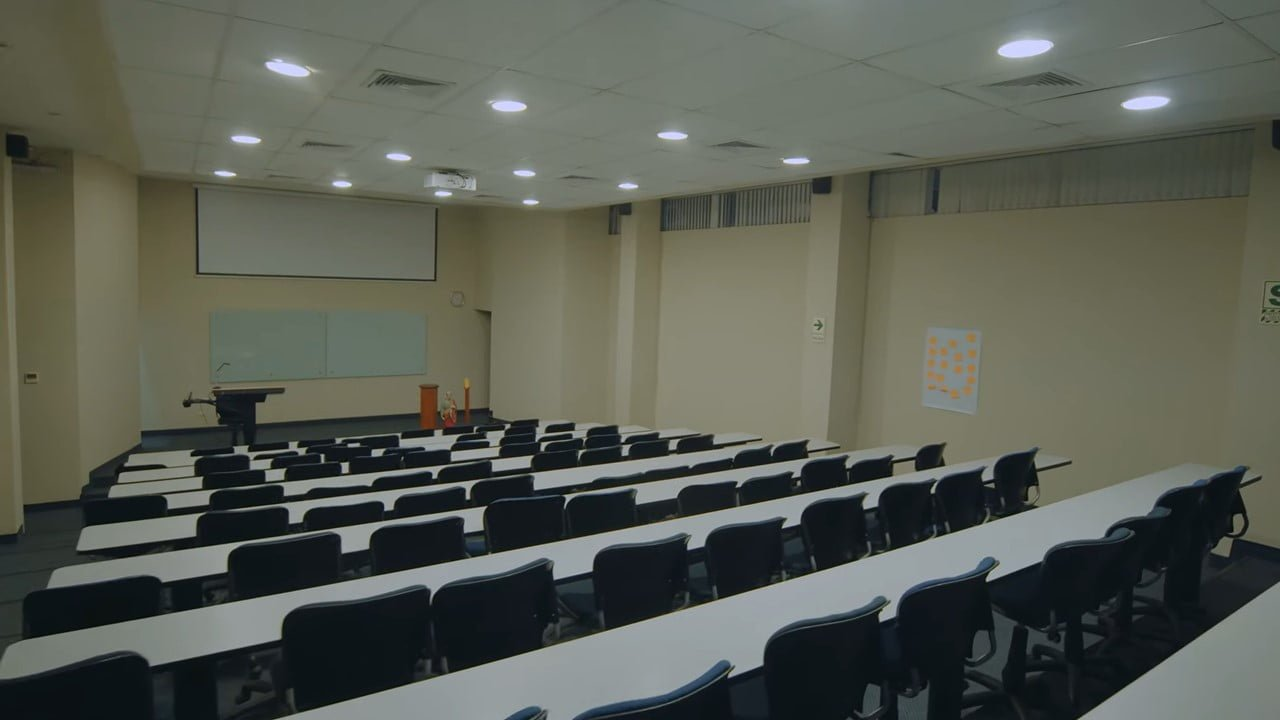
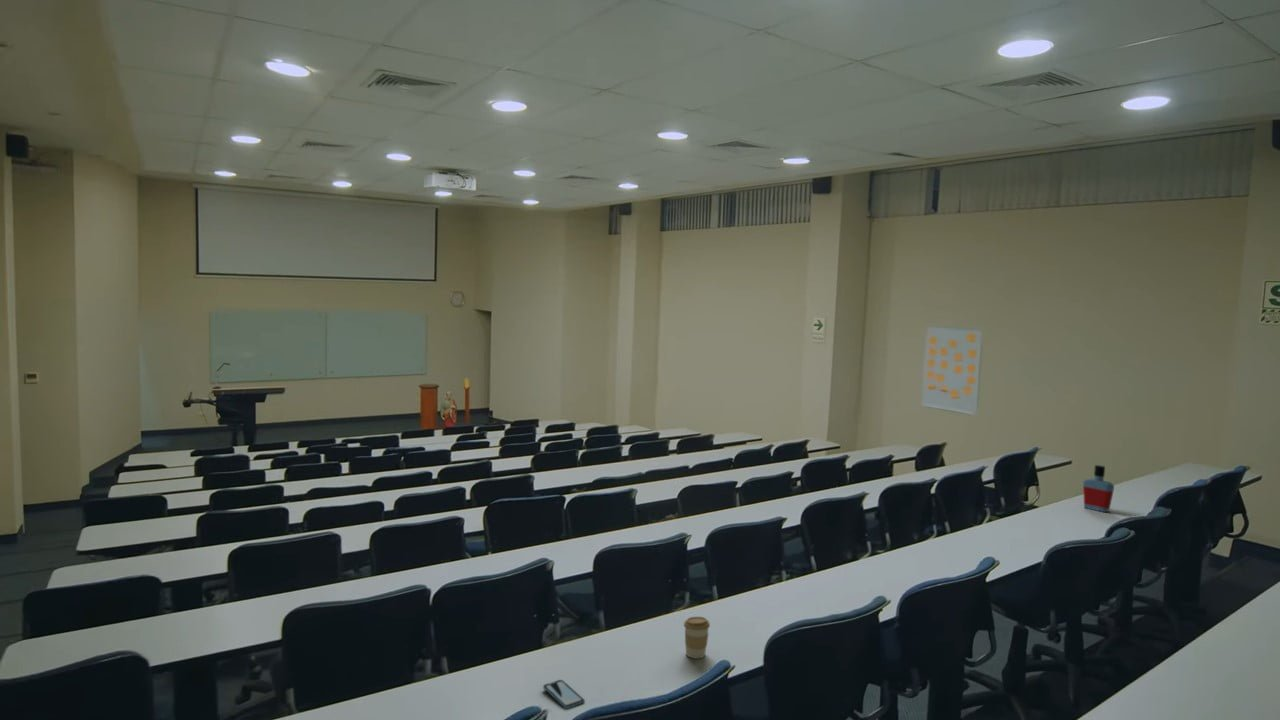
+ smartphone [542,679,585,710]
+ coffee cup [683,616,711,660]
+ bottle [1082,464,1115,513]
